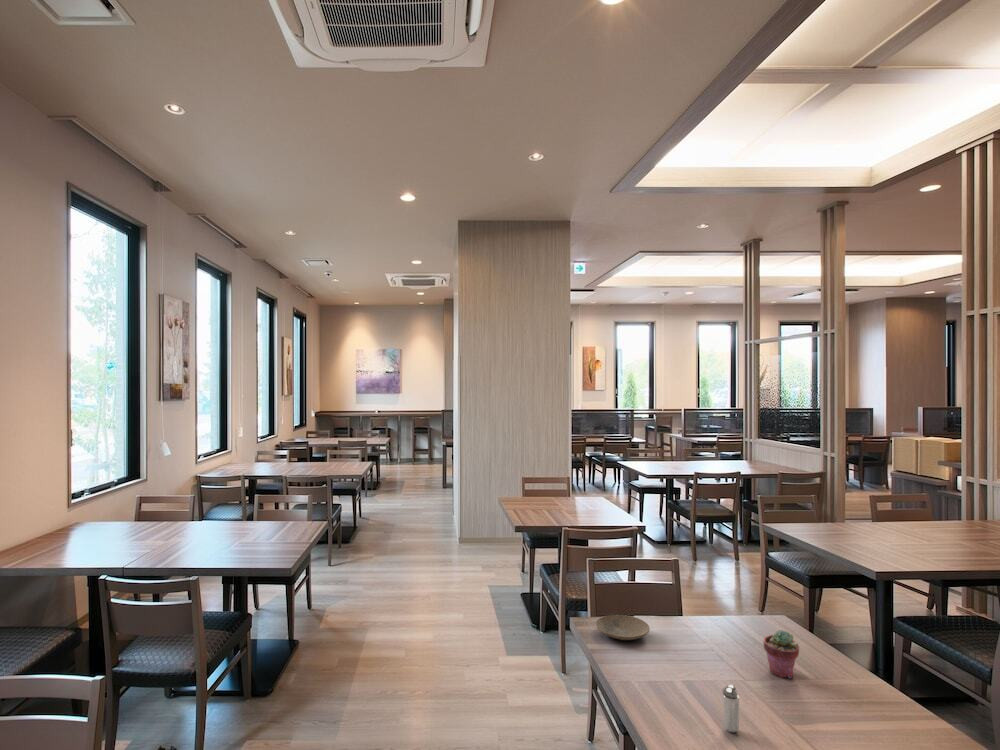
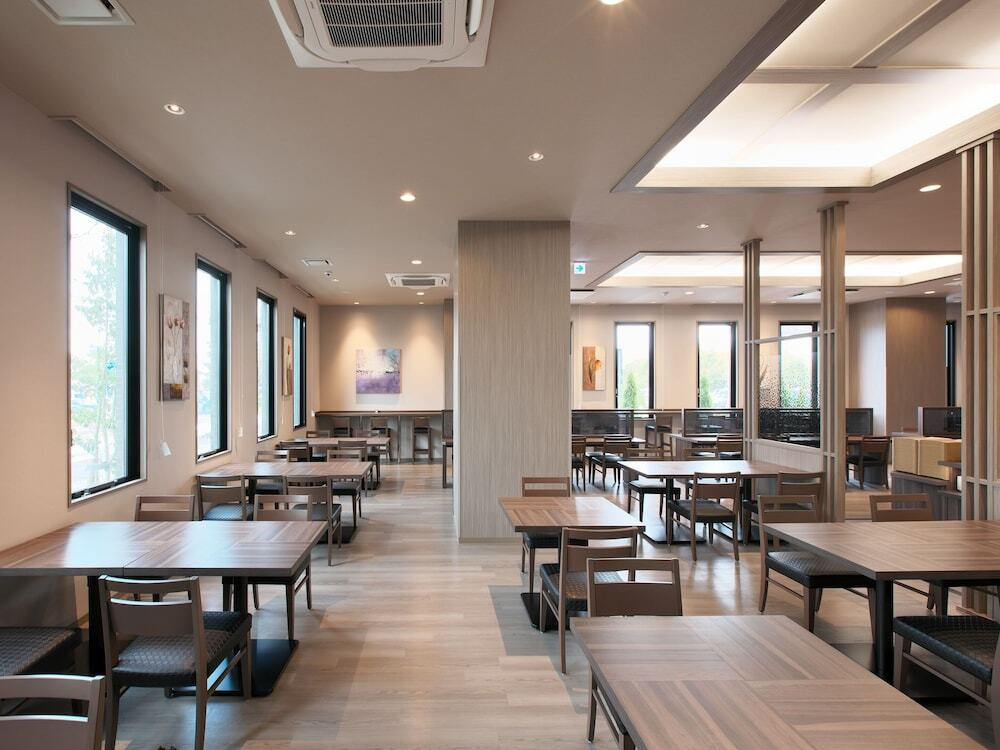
- potted succulent [763,629,800,679]
- plate [595,614,651,641]
- shaker [722,684,740,734]
